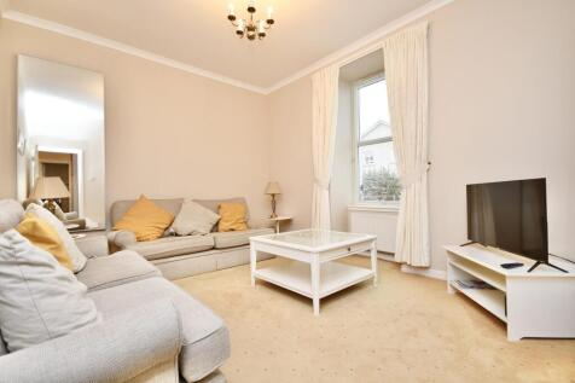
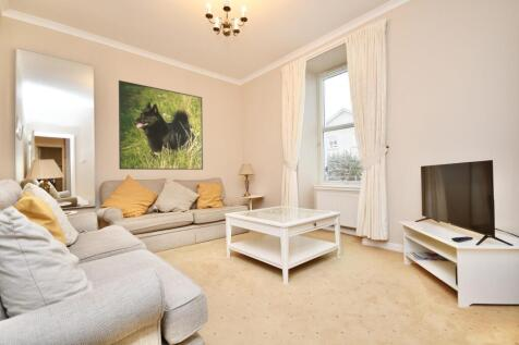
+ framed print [118,79,204,171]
